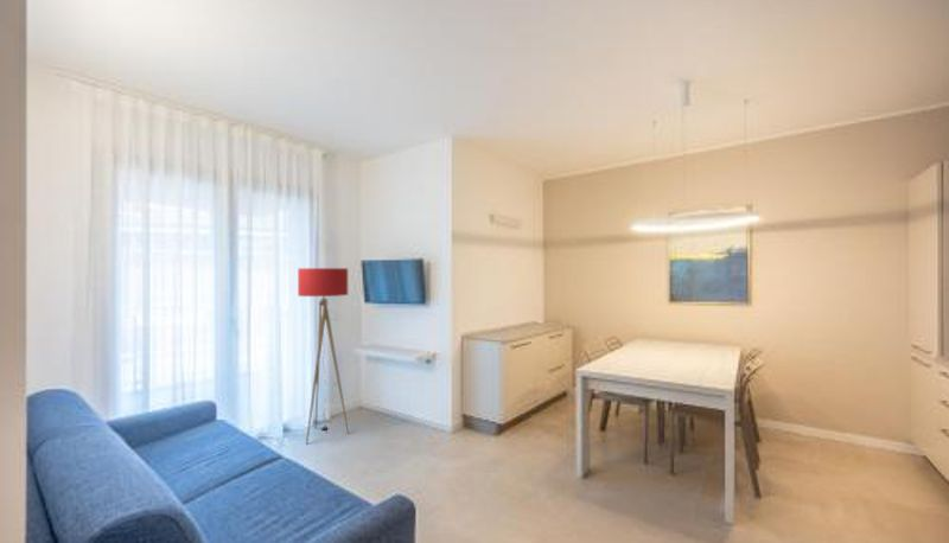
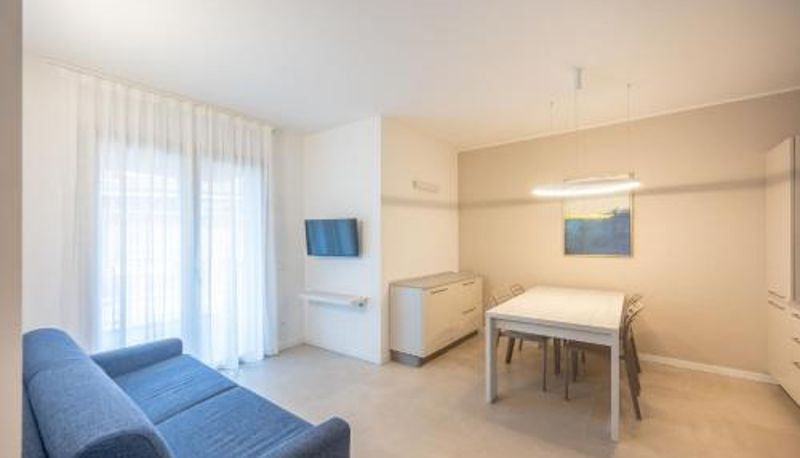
- floor lamp [297,267,350,446]
